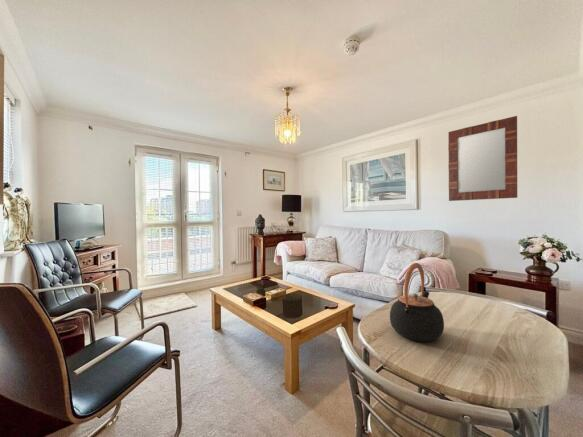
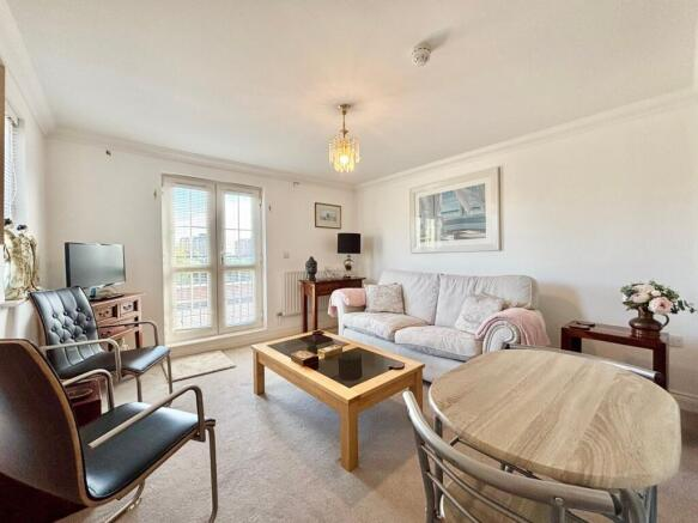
- teapot [389,262,445,343]
- home mirror [447,115,518,202]
